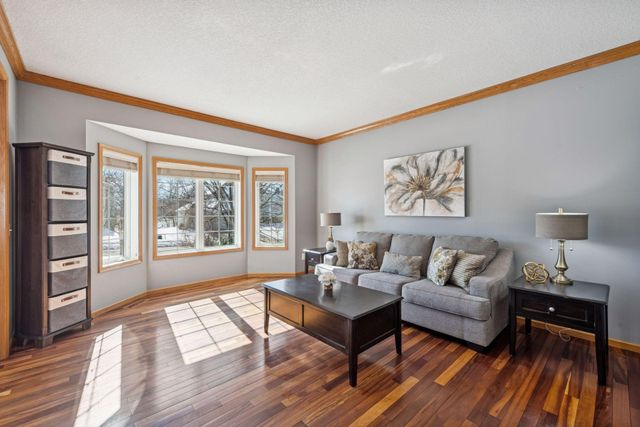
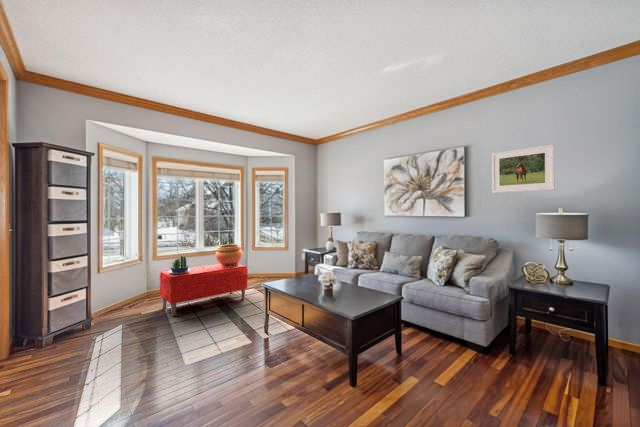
+ bench [159,263,248,317]
+ planter pot [215,243,244,268]
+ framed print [491,143,556,194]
+ potted plant [168,255,191,274]
